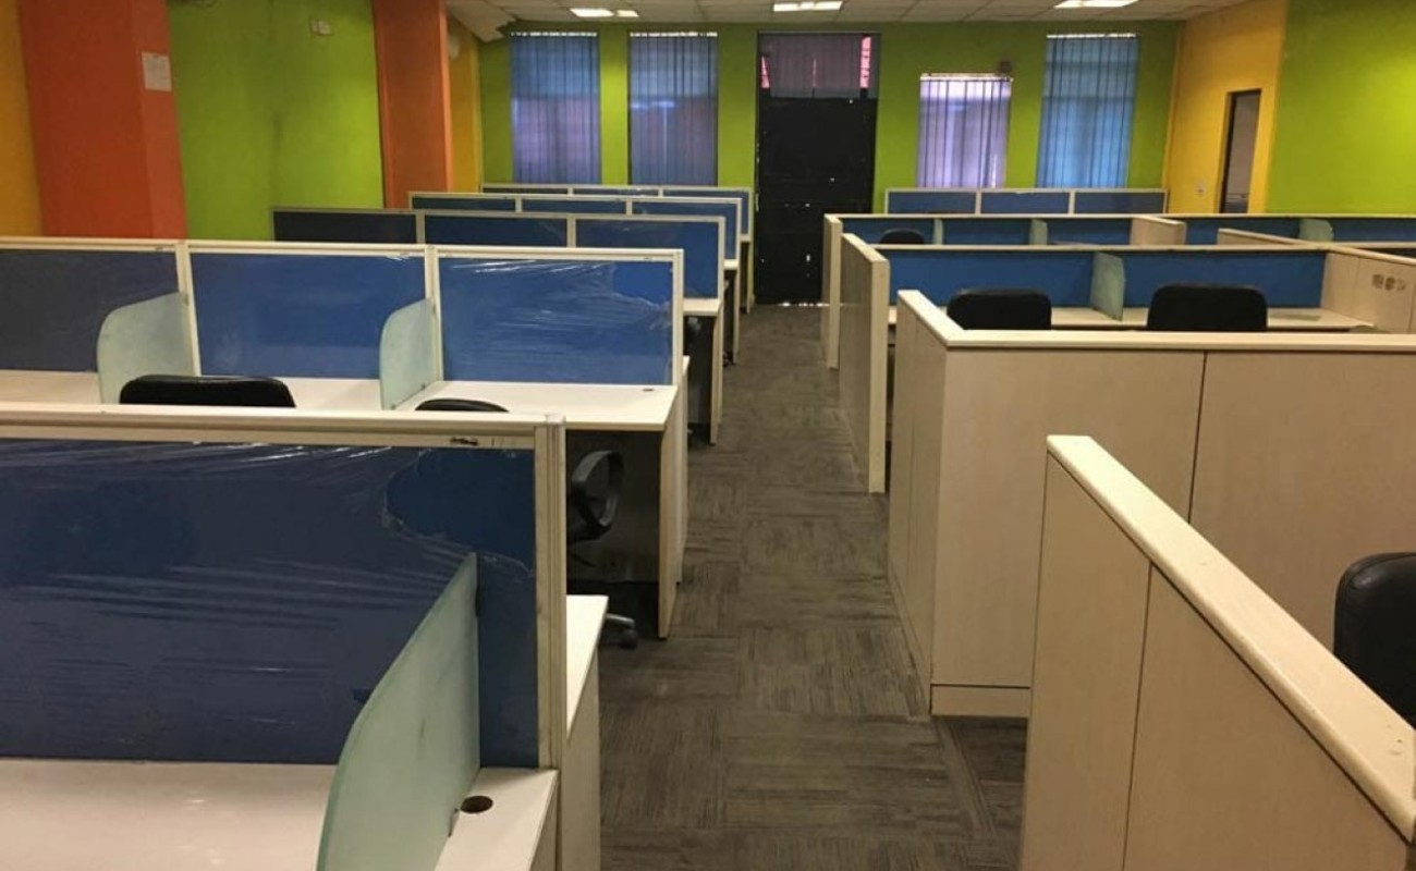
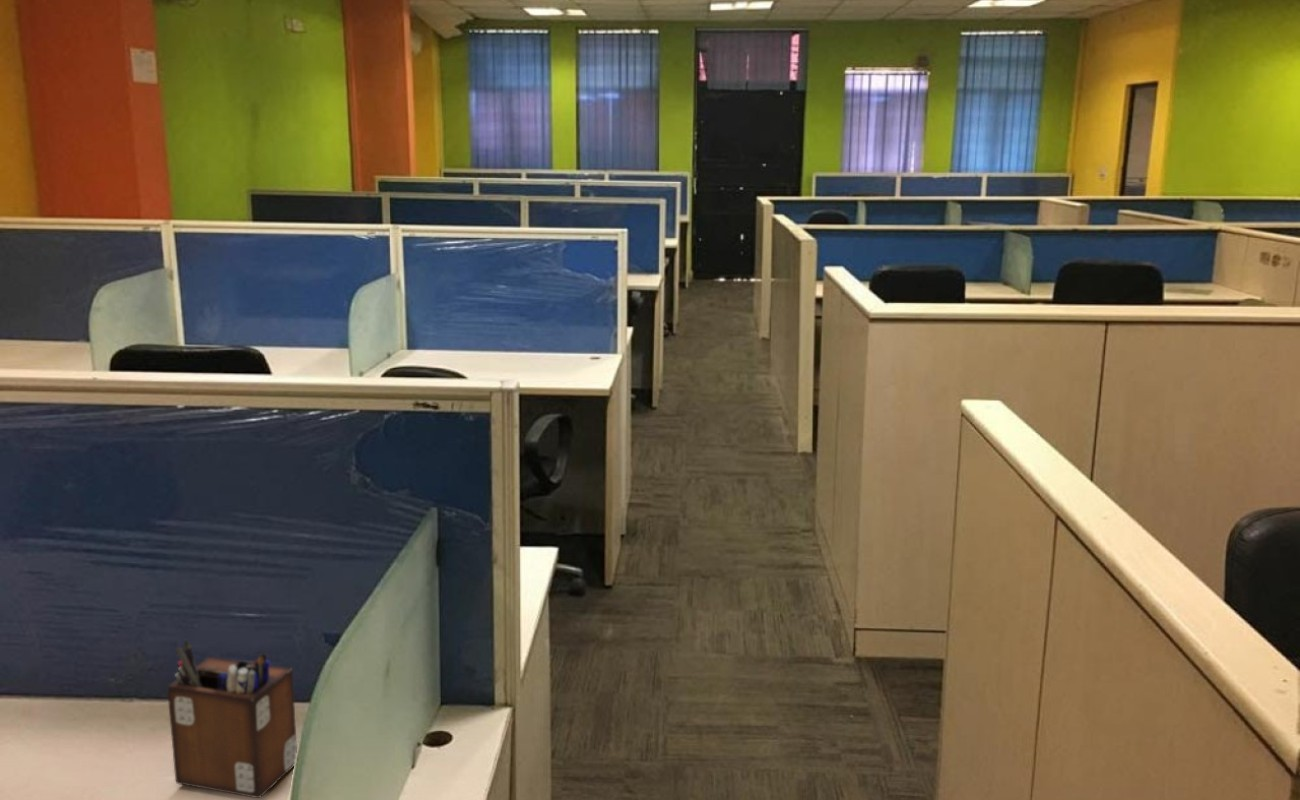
+ desk organizer [166,639,298,799]
